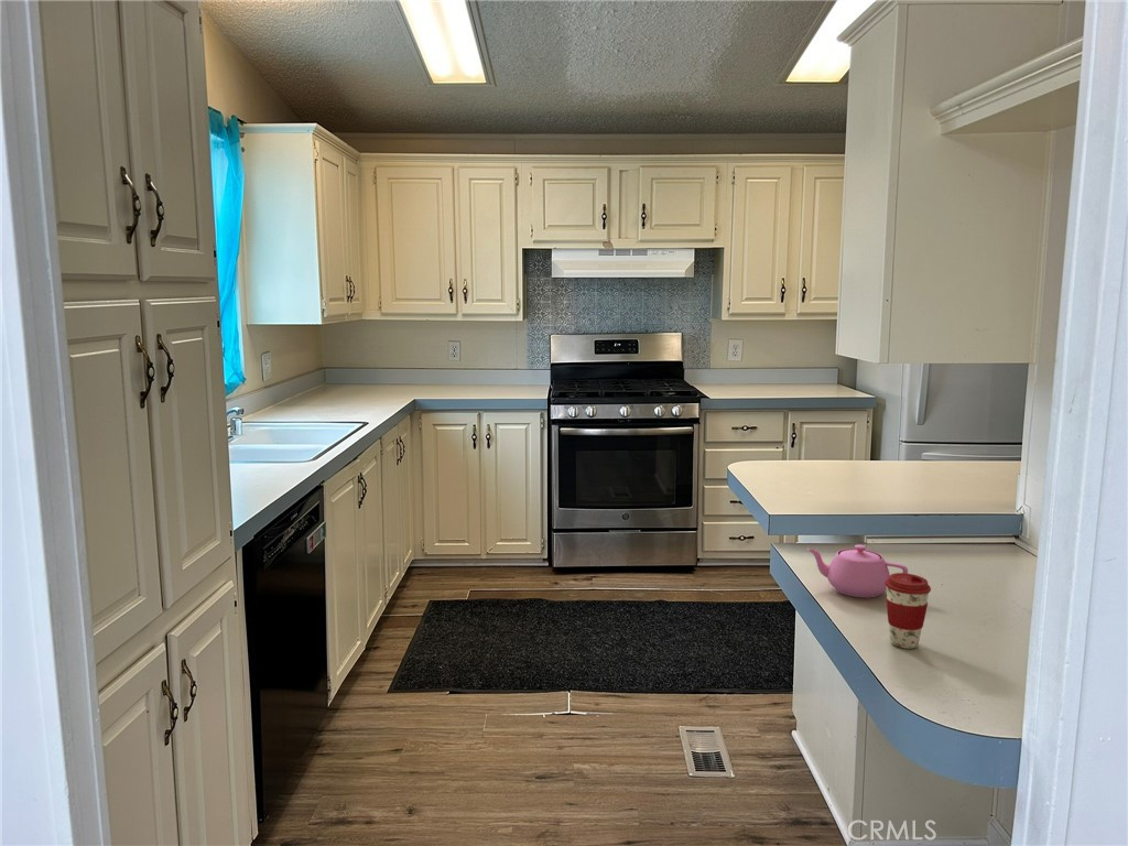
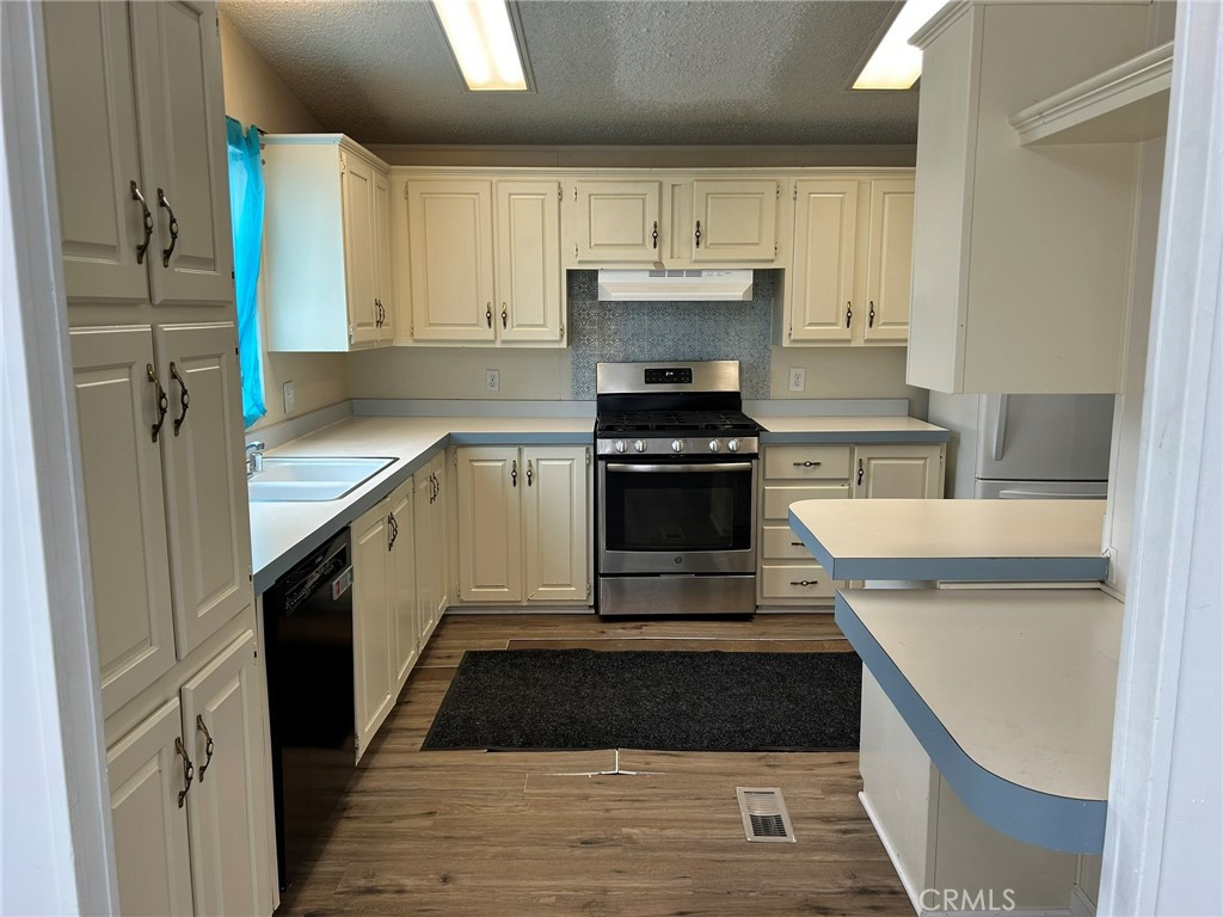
- coffee cup [885,572,932,650]
- teapot [806,544,909,598]
